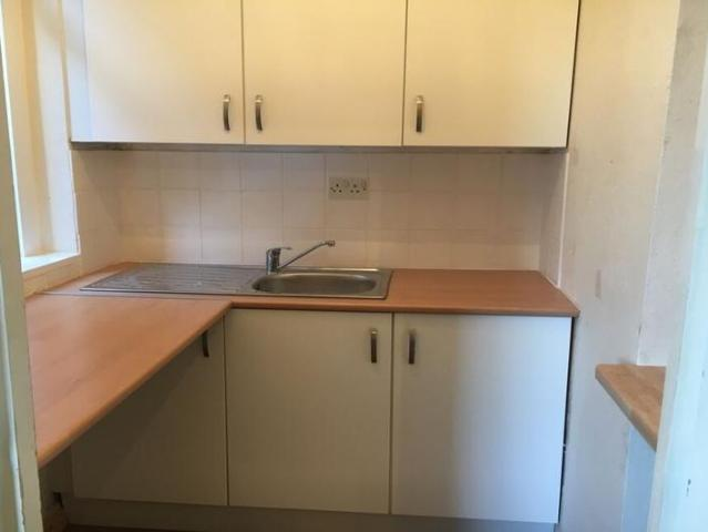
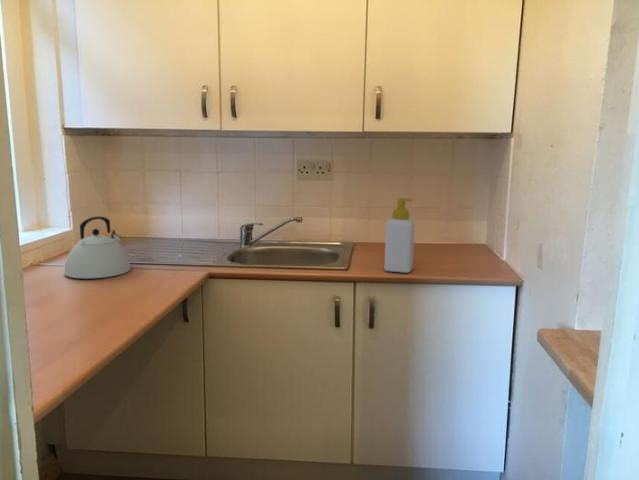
+ soap bottle [383,197,416,274]
+ kettle [63,215,132,280]
